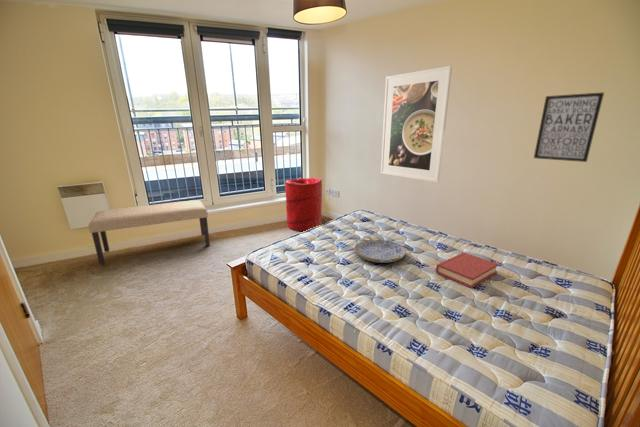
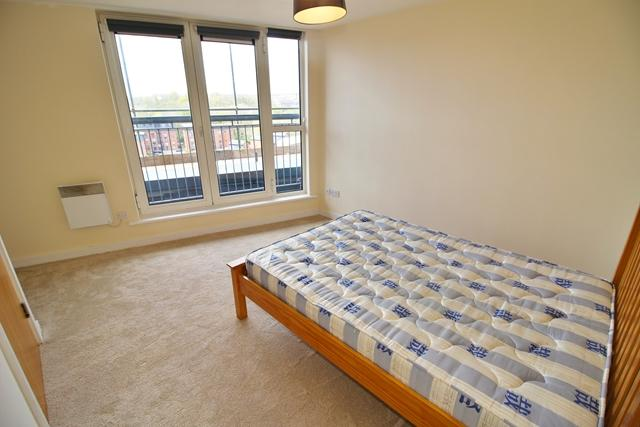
- wall art [533,91,605,163]
- hardback book [435,252,499,289]
- bench [88,199,211,266]
- laundry hamper [284,177,323,233]
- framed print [380,65,453,184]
- serving tray [353,235,407,264]
